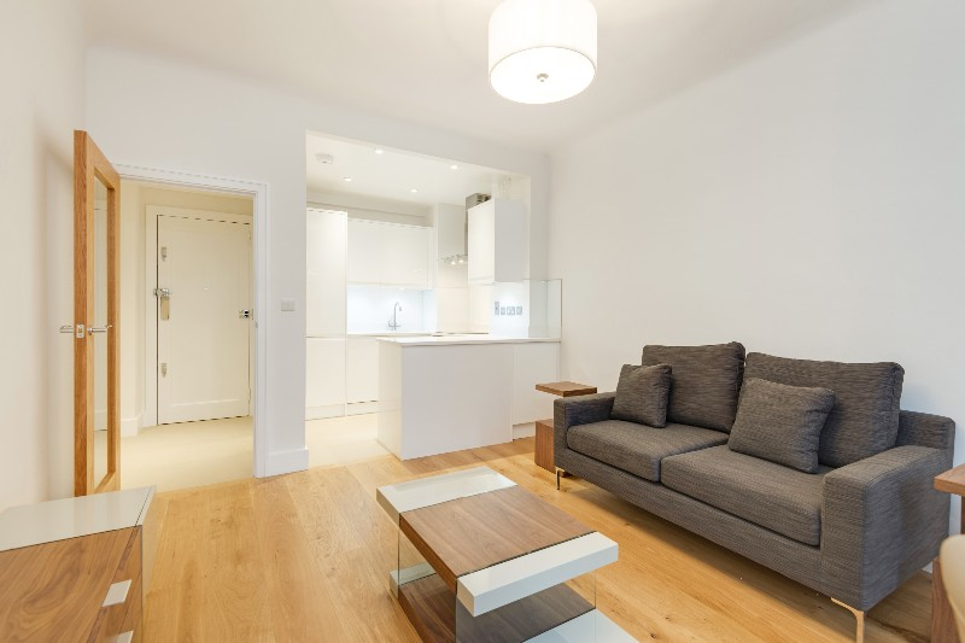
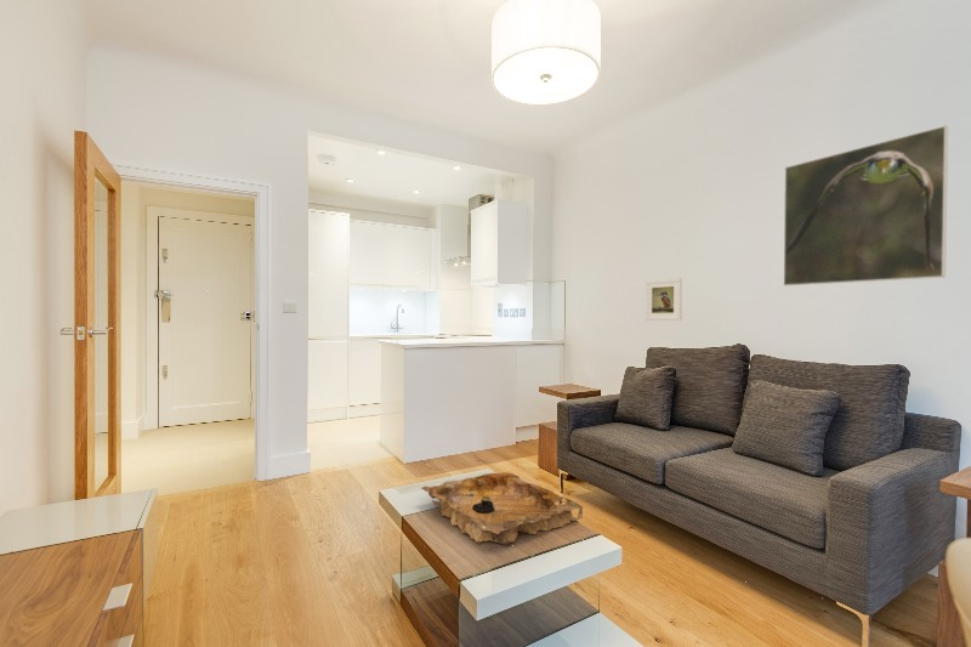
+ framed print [645,277,683,322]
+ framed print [783,124,949,288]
+ decorative tray [419,472,584,547]
